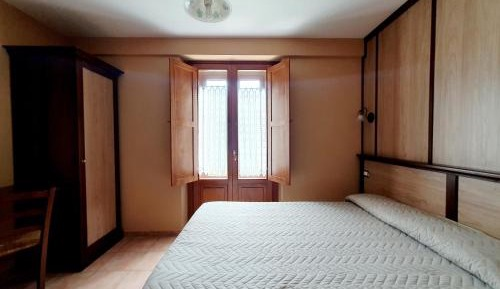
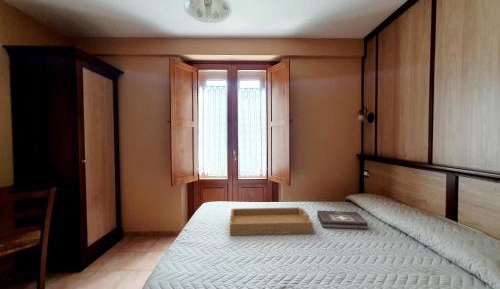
+ serving tray [229,206,314,236]
+ first aid kit [316,210,368,230]
